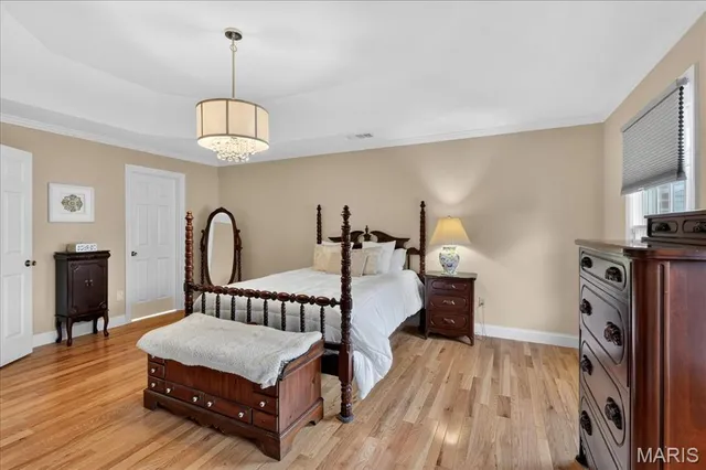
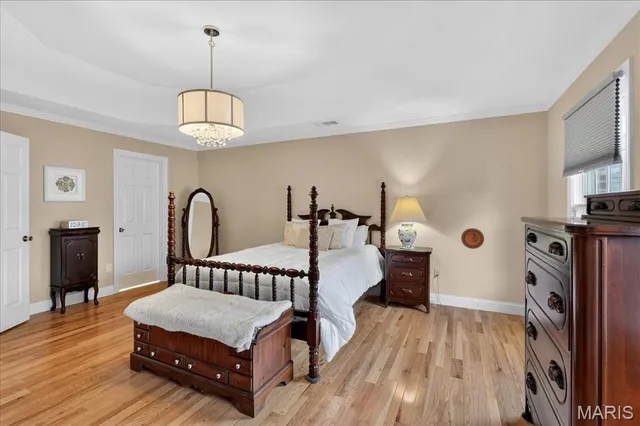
+ decorative plate [460,227,485,250]
